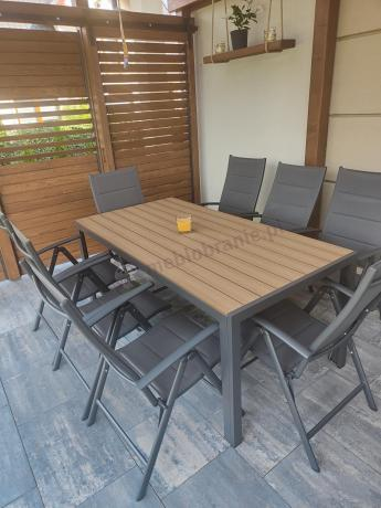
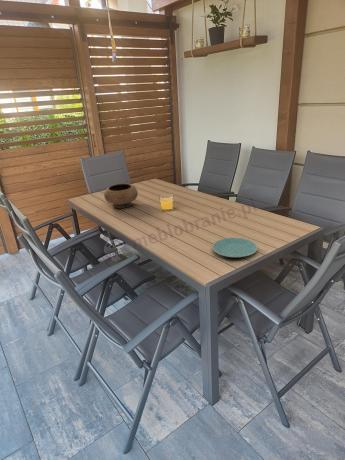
+ plate [212,237,258,259]
+ bowl [103,182,139,209]
